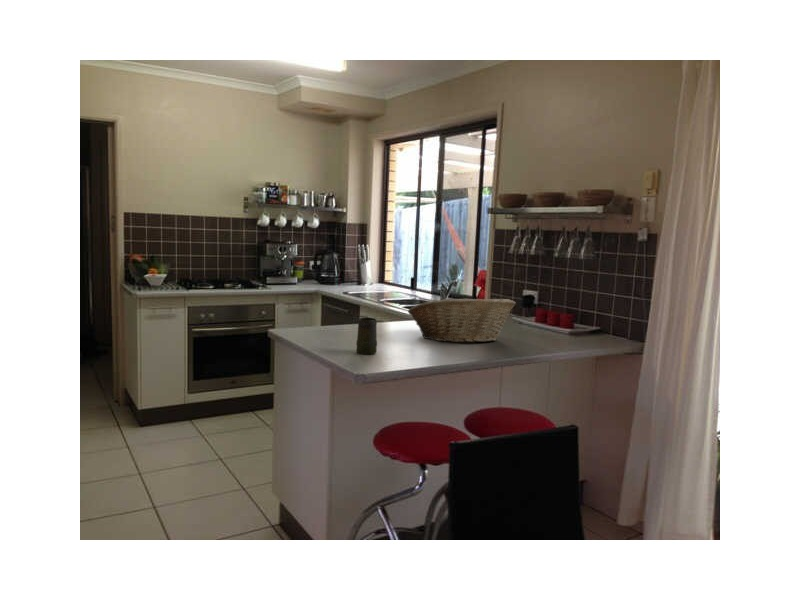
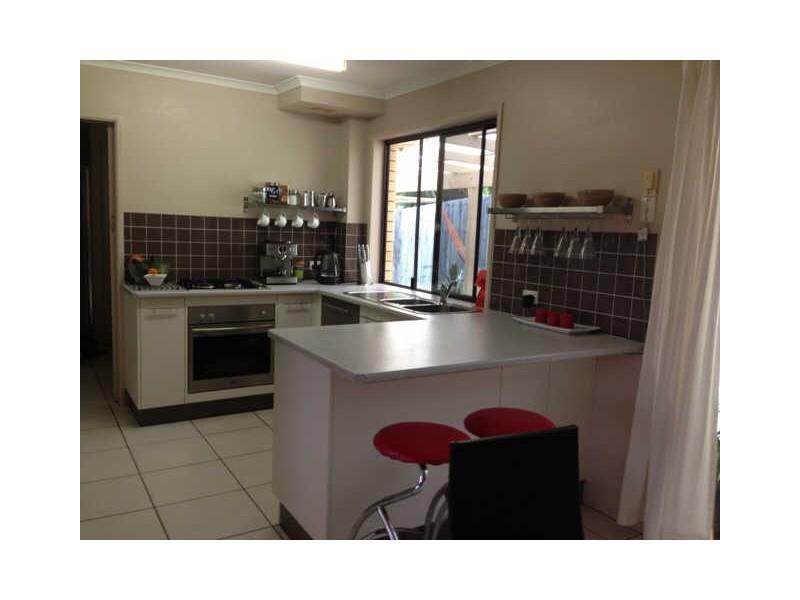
- mug [355,317,378,355]
- fruit basket [407,297,517,344]
